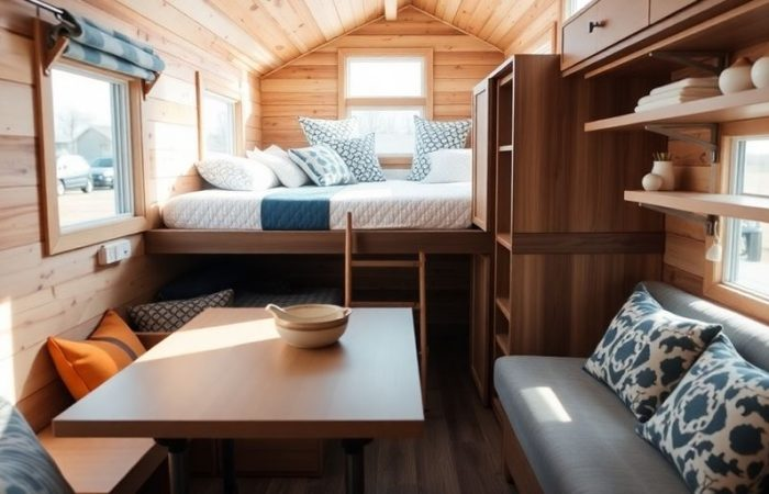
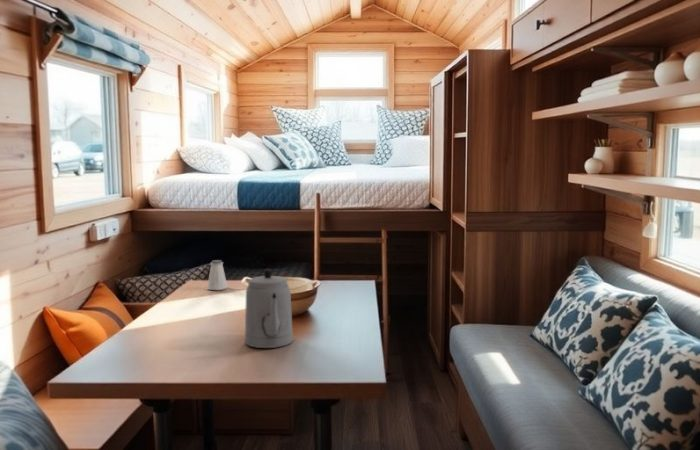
+ teapot [244,268,294,349]
+ saltshaker [206,259,229,291]
